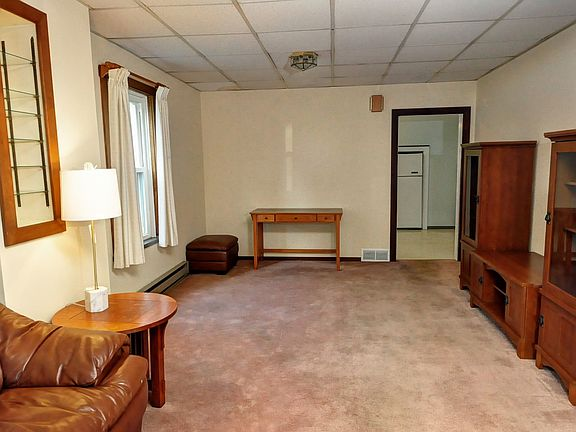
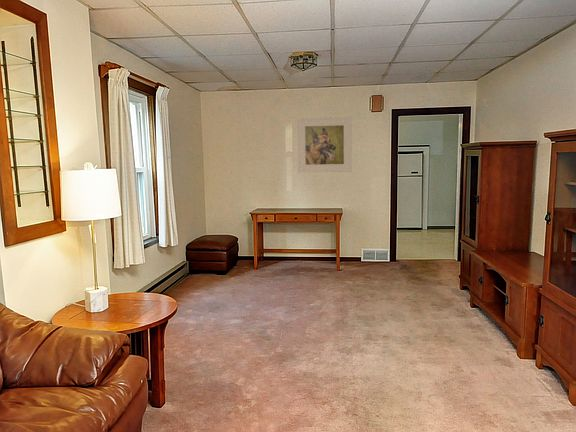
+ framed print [296,116,353,174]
